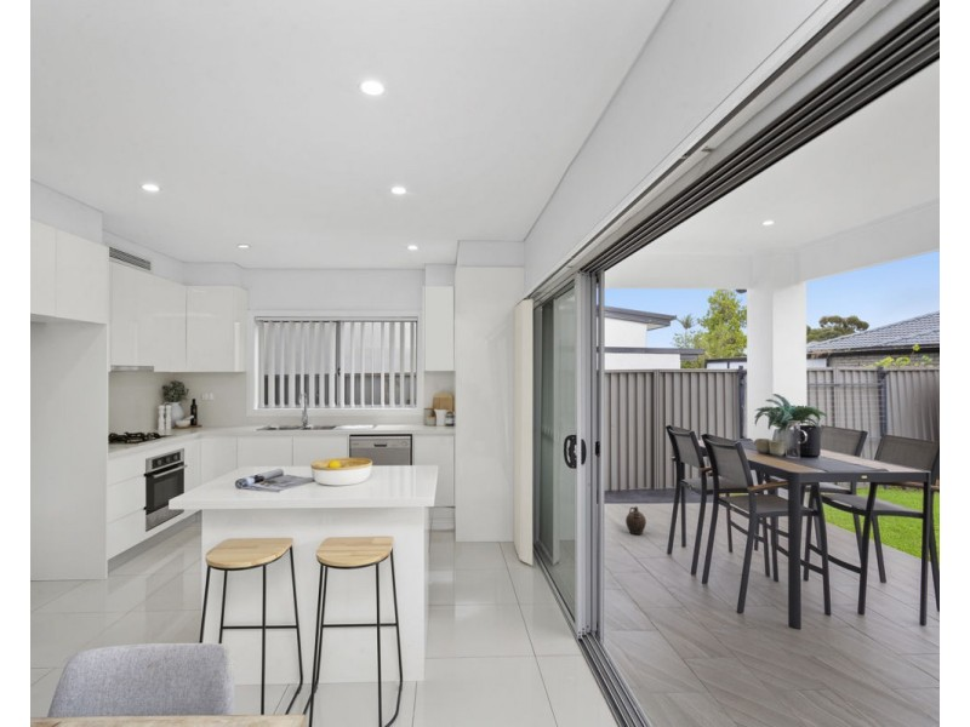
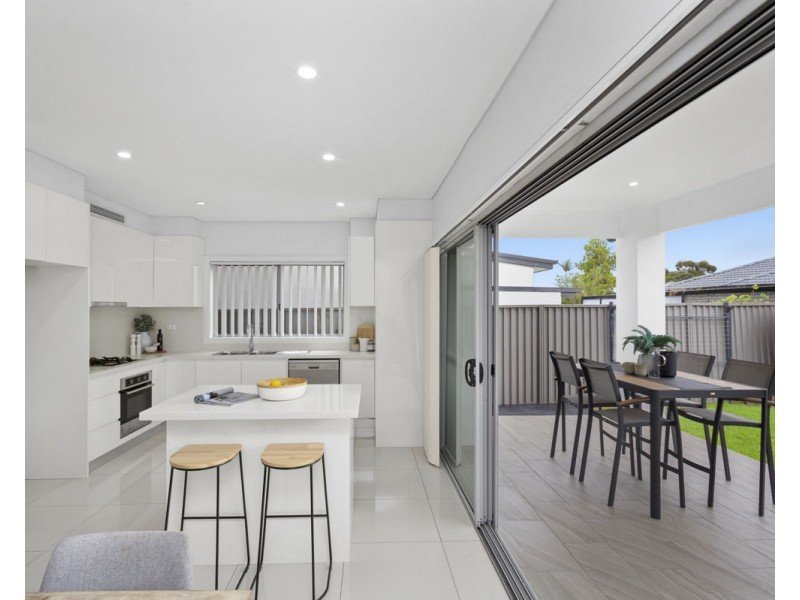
- ceramic jug [624,505,647,536]
